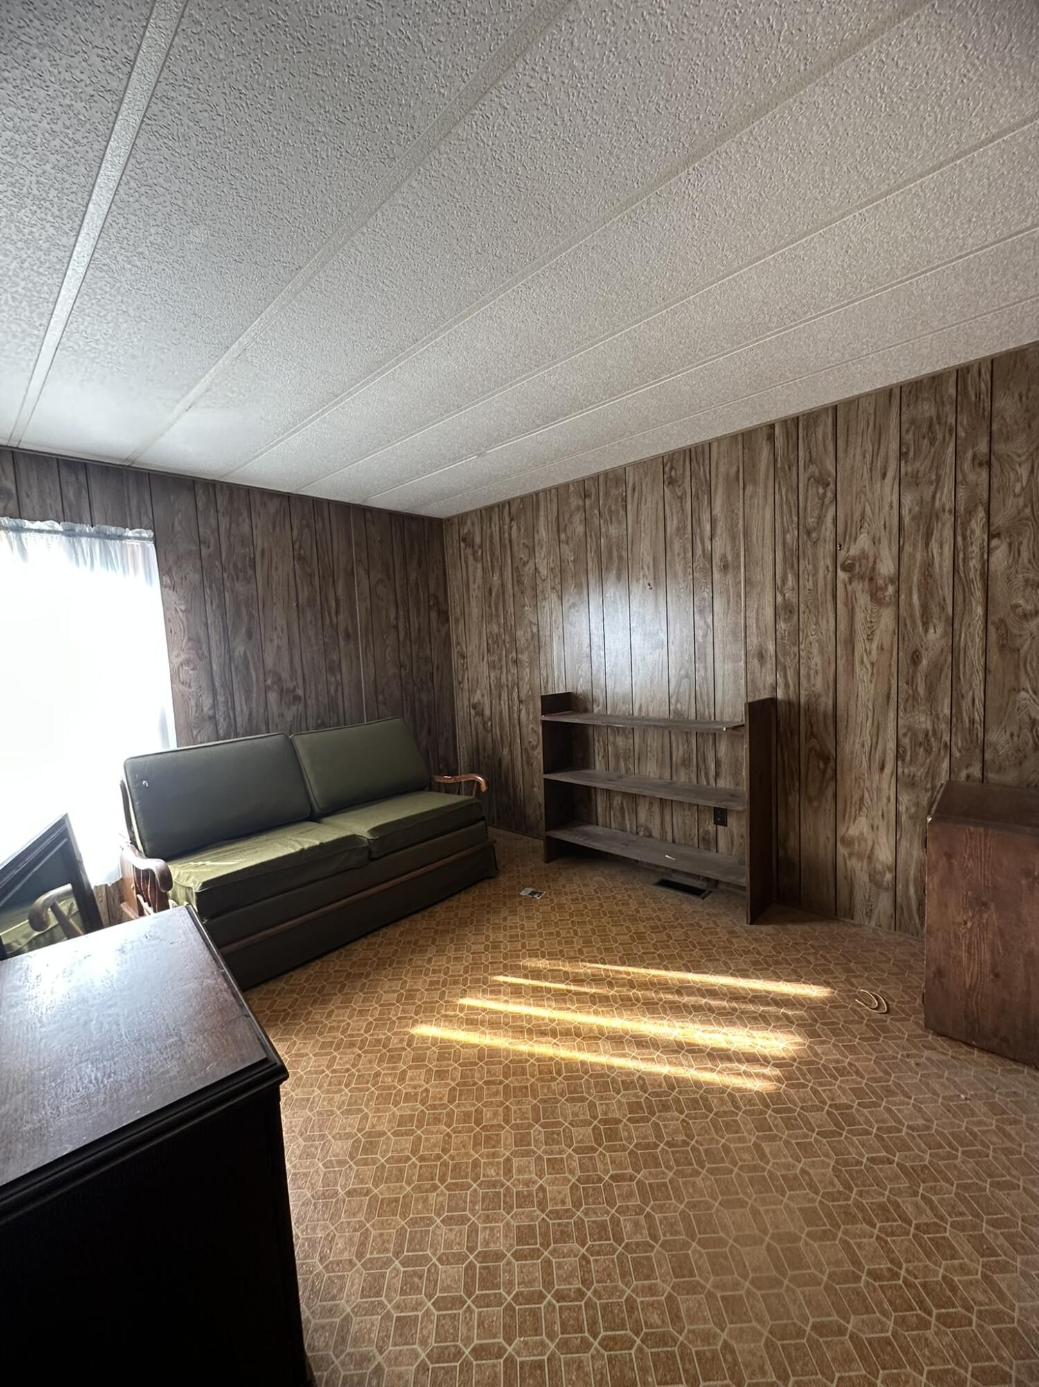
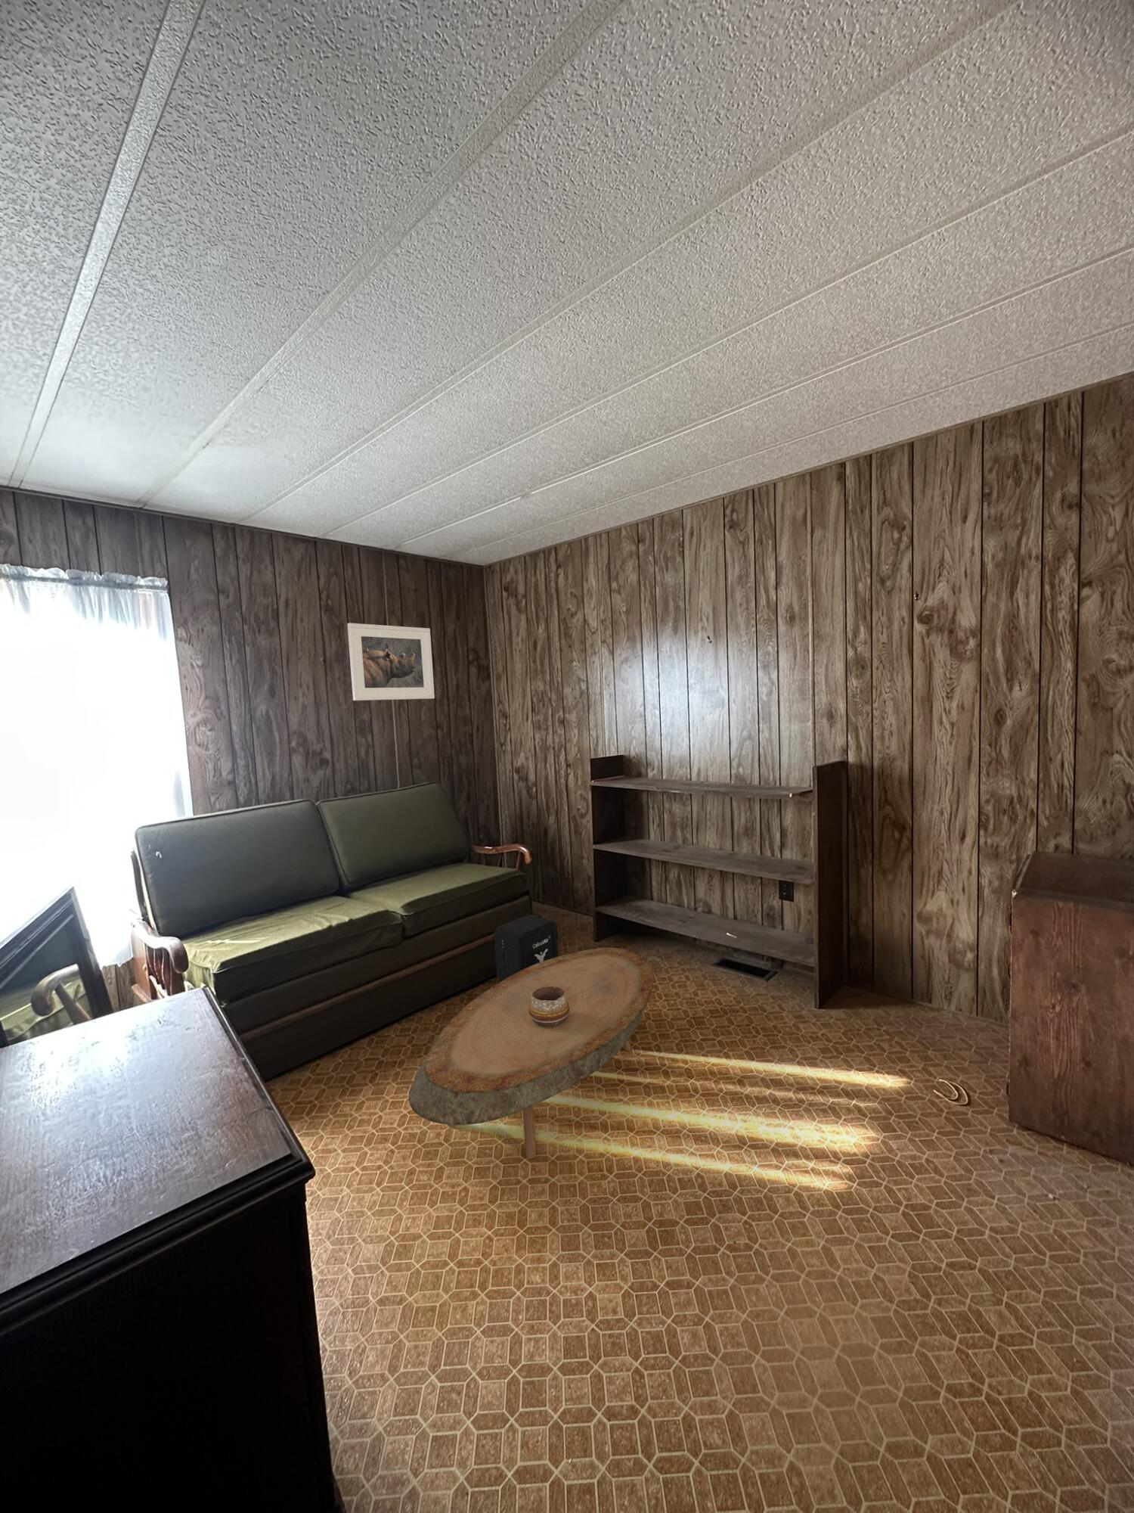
+ coffee table [409,947,655,1159]
+ decorative bowl [529,986,569,1027]
+ air purifier [493,914,560,980]
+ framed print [347,623,436,702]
